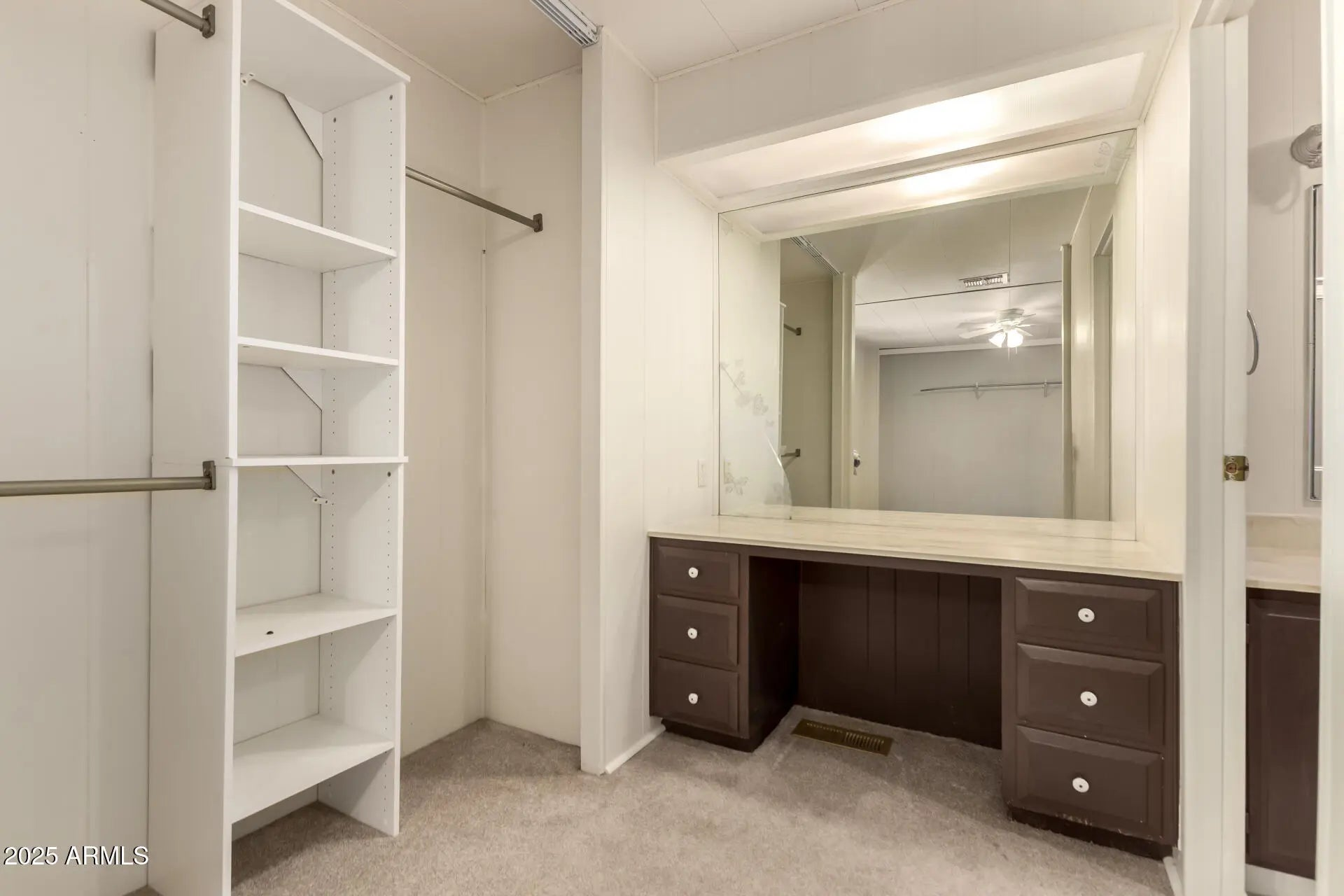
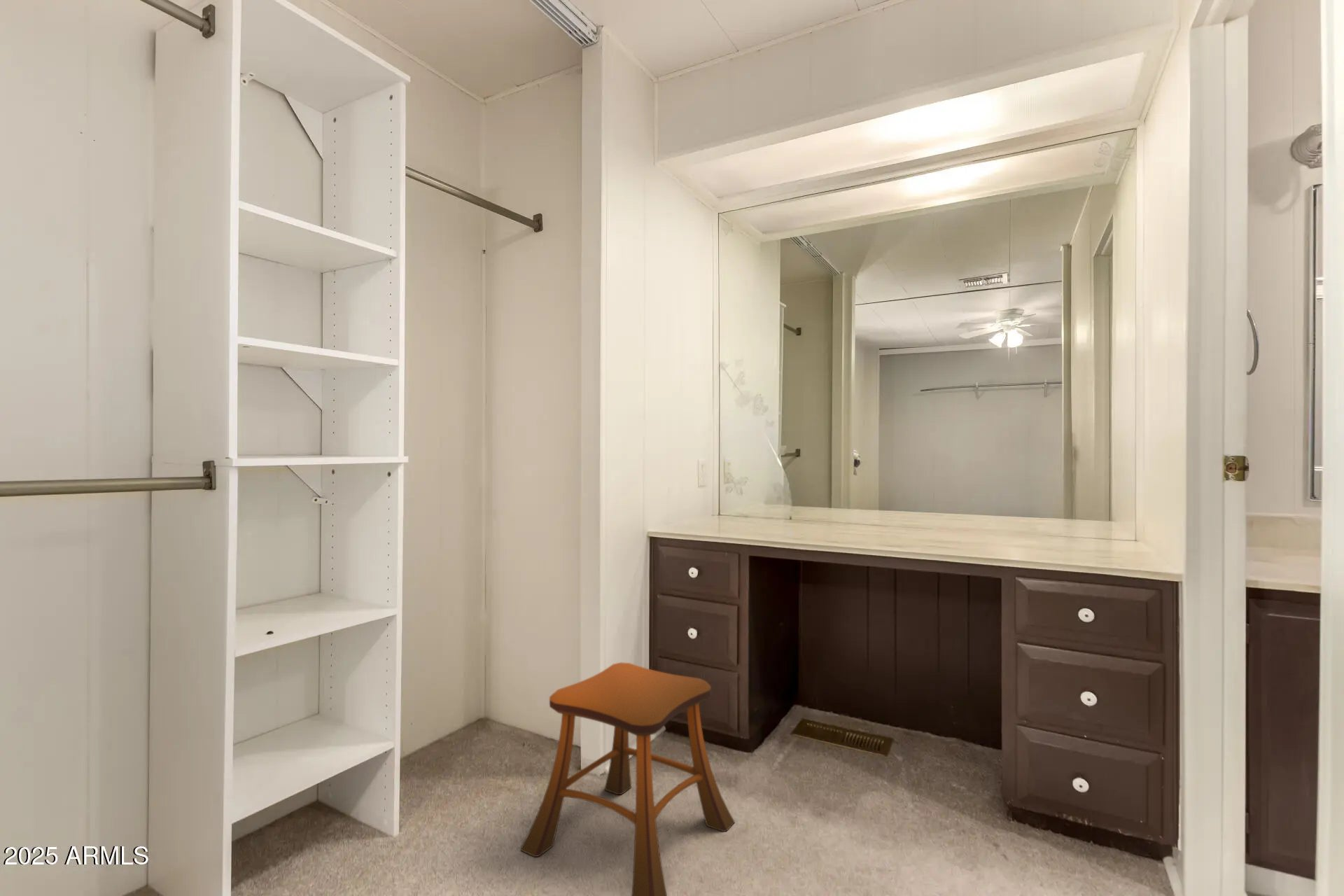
+ stool [520,661,736,896]
